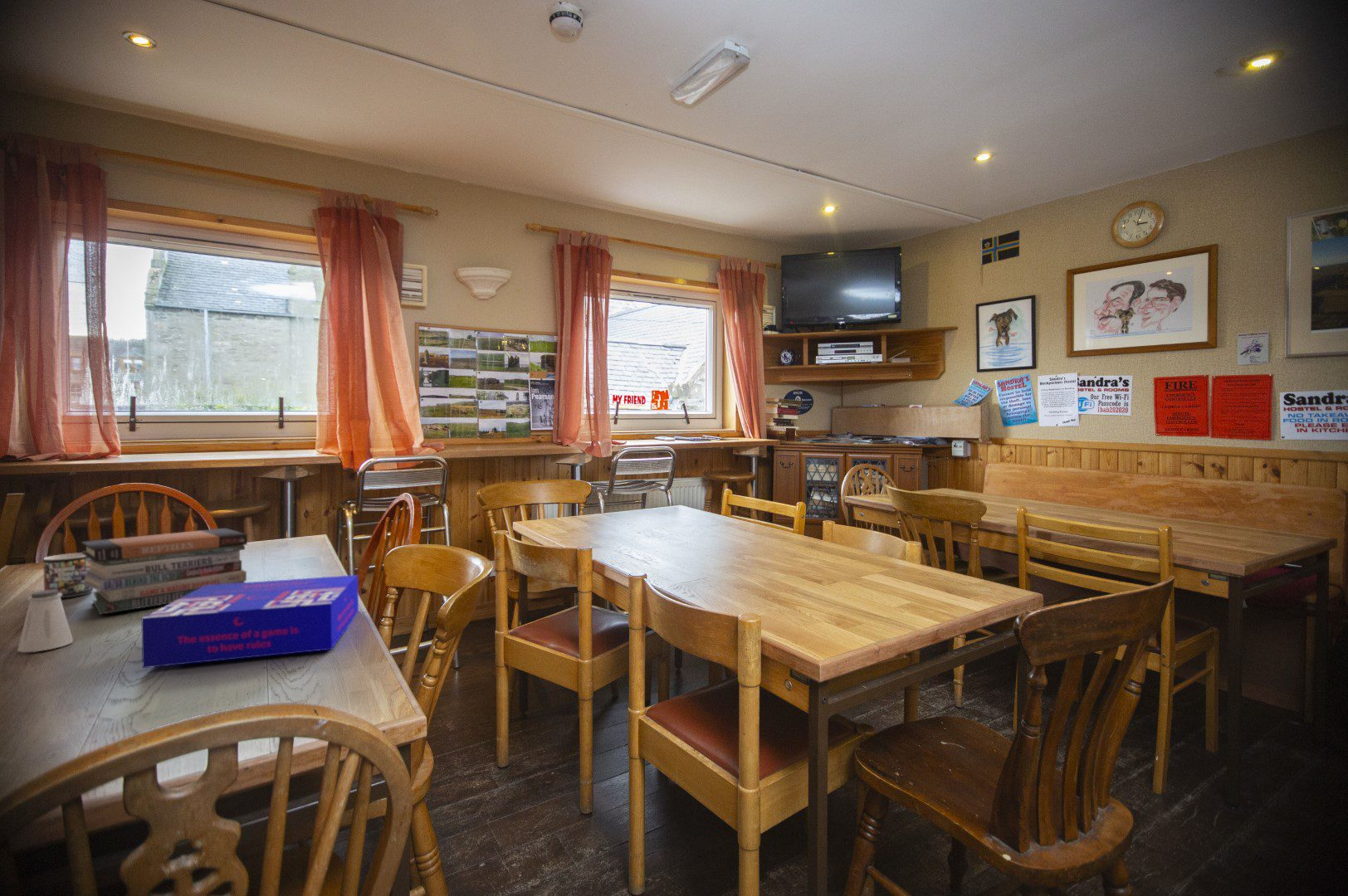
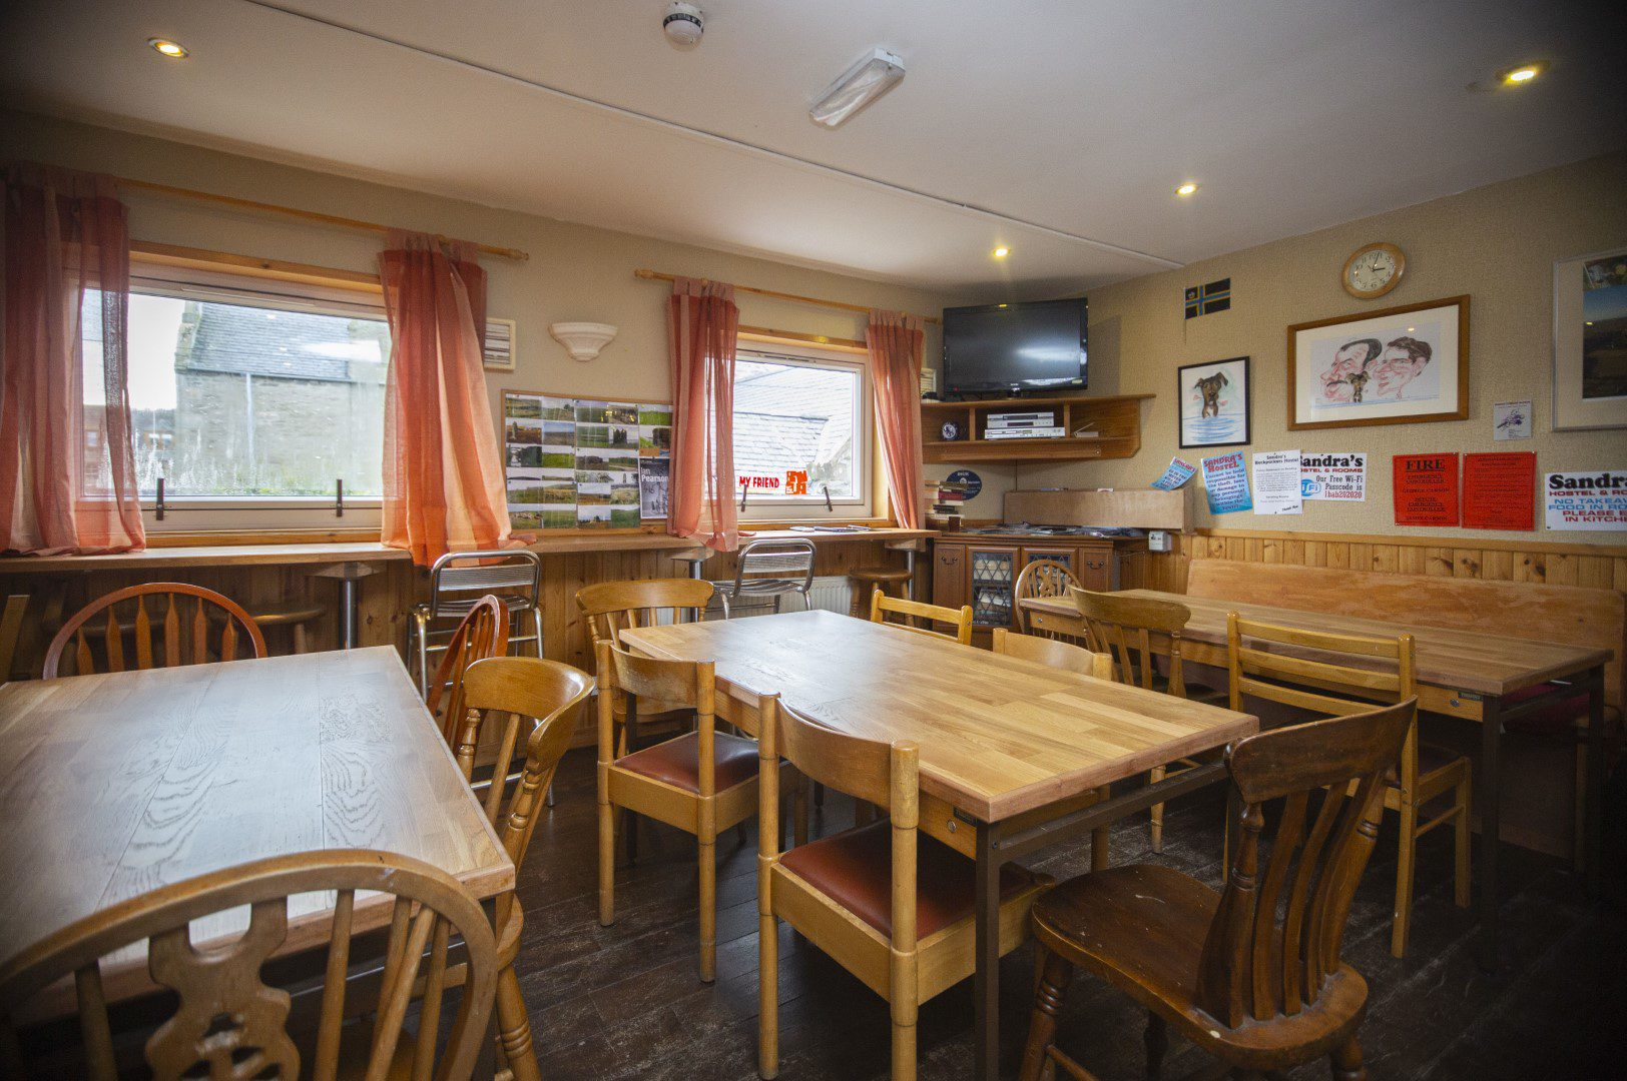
- mug [42,553,94,598]
- book stack [81,528,248,616]
- board game [141,574,359,669]
- saltshaker [17,590,74,653]
